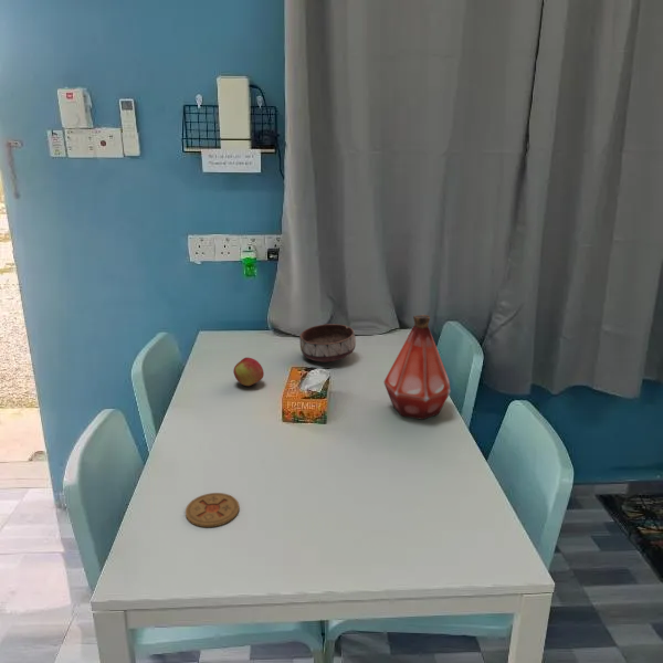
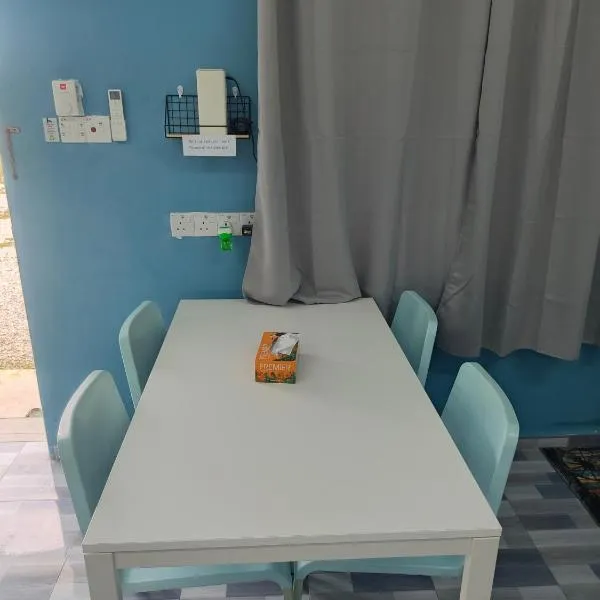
- bowl [298,323,357,364]
- apple [232,357,265,387]
- bottle [382,314,452,420]
- coaster [185,492,240,528]
